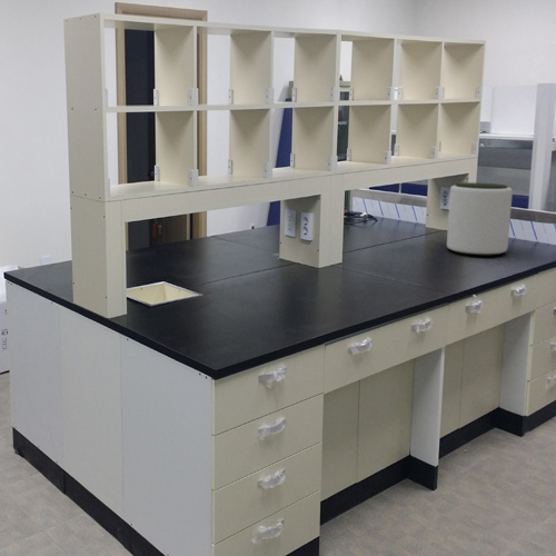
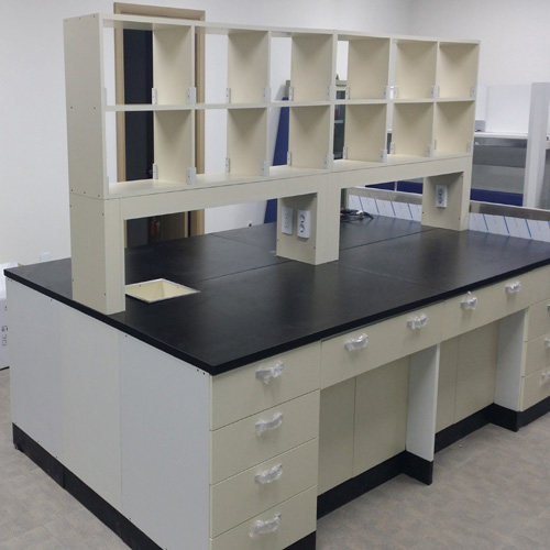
- plant pot [446,181,514,257]
